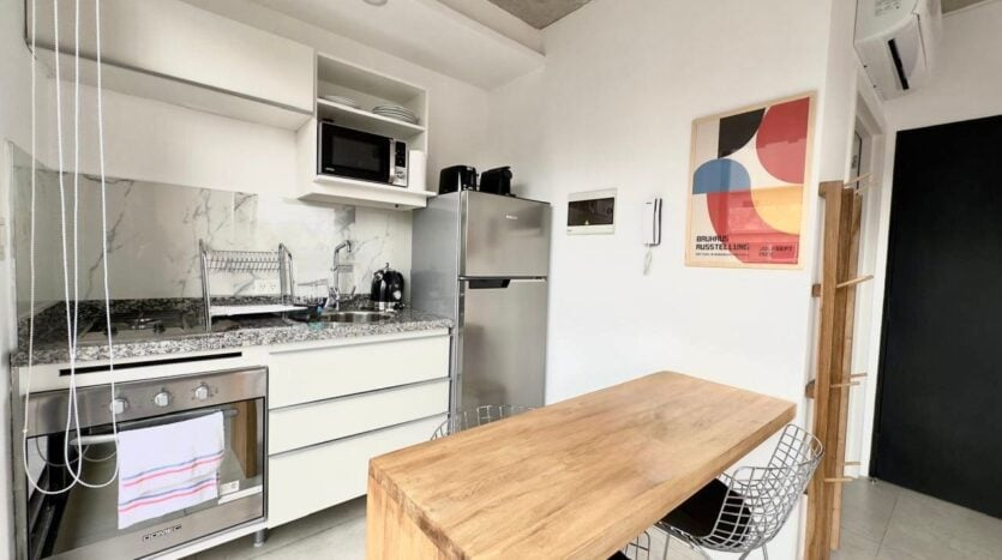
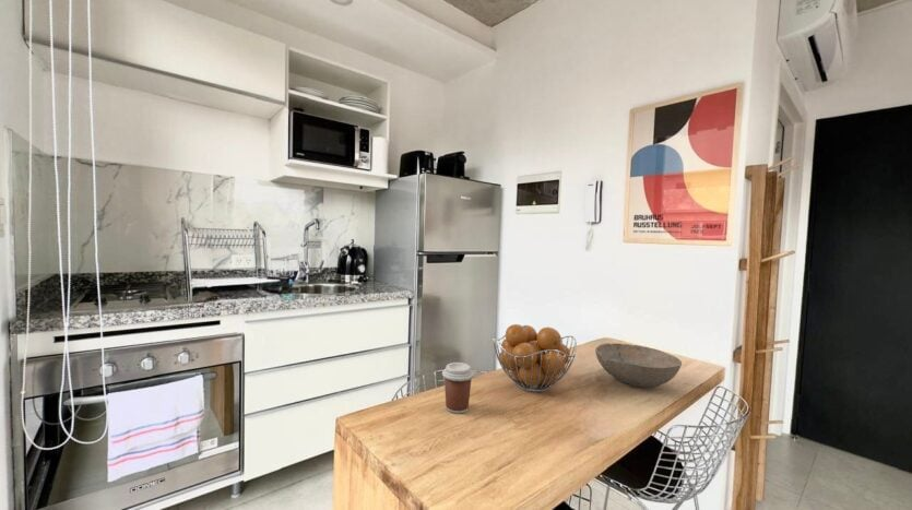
+ coffee cup [441,361,475,415]
+ fruit basket [491,323,578,393]
+ bowl [594,342,683,389]
